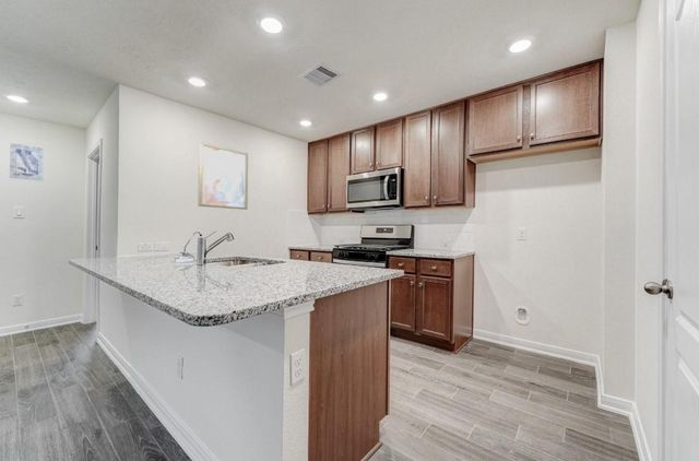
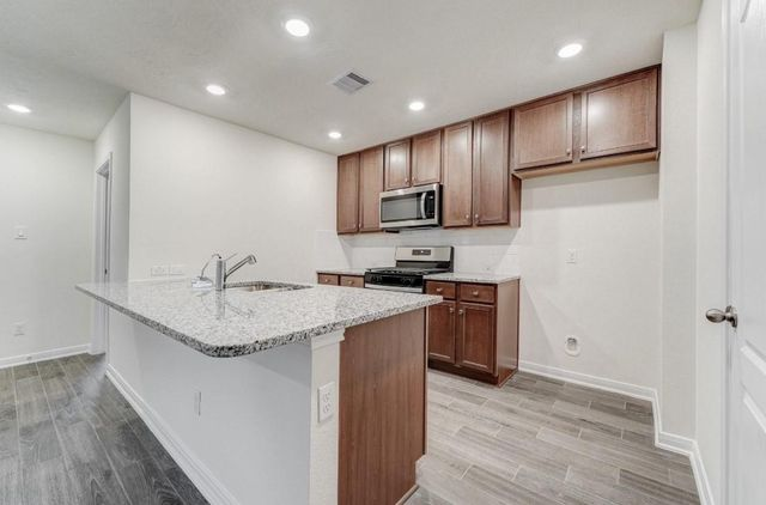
- wall art [9,142,45,182]
- wall art [198,142,249,211]
